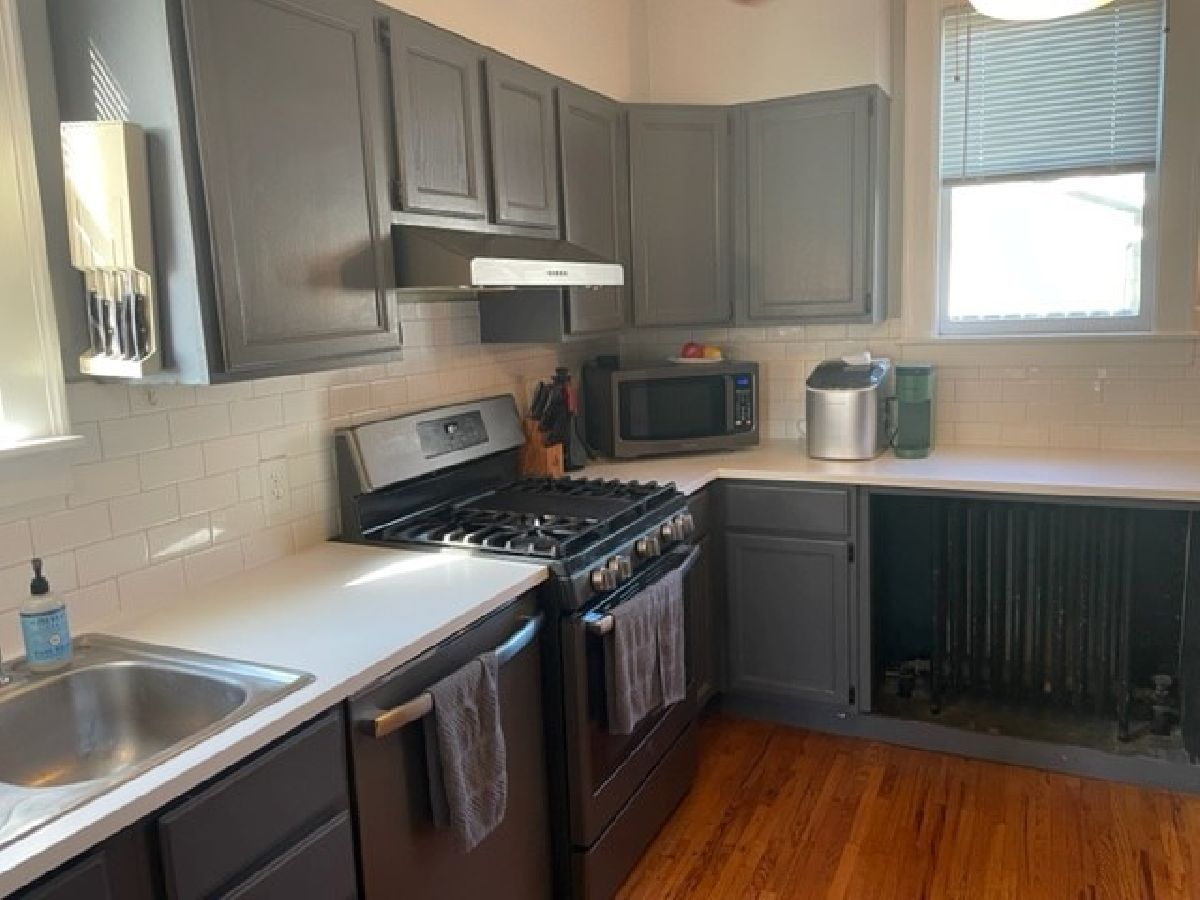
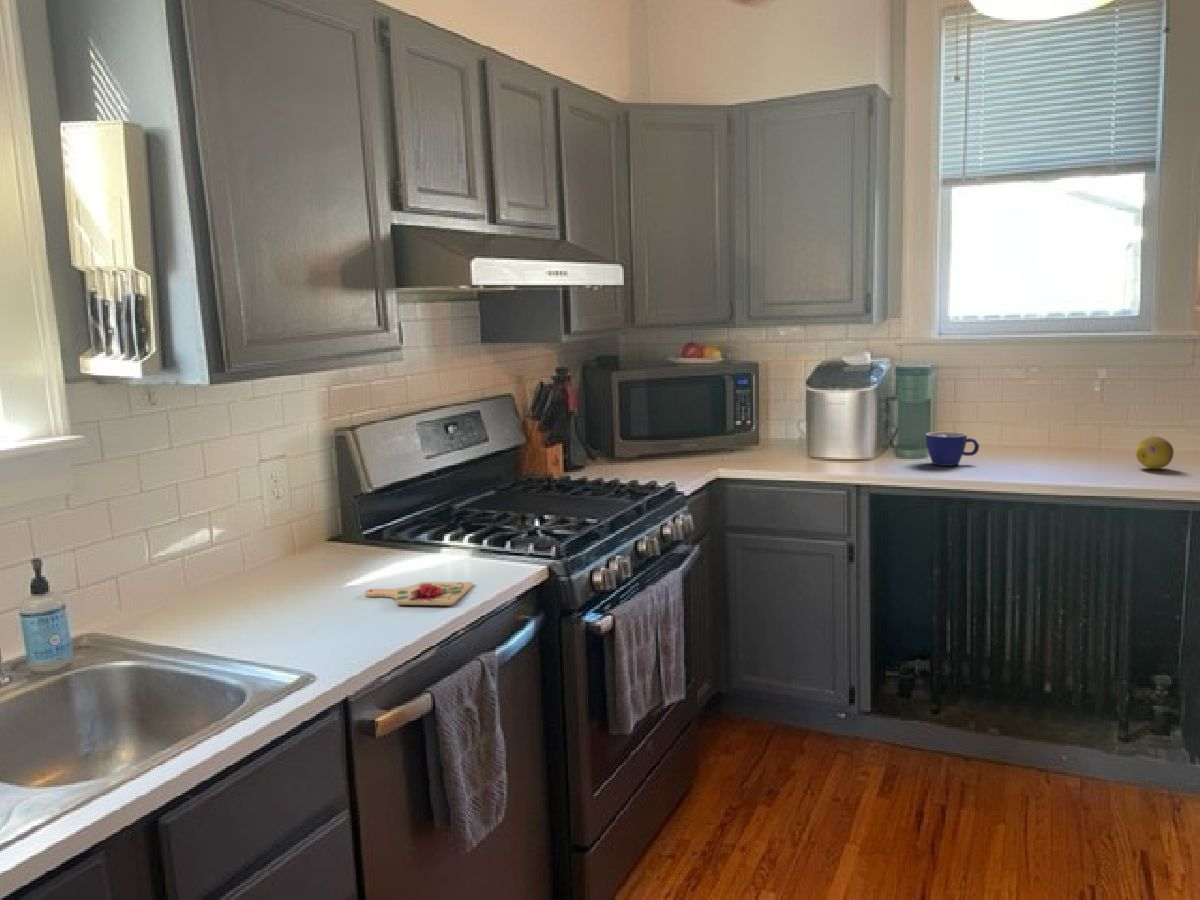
+ fruit [1135,435,1175,470]
+ cup [925,431,980,467]
+ cutting board [364,581,474,606]
